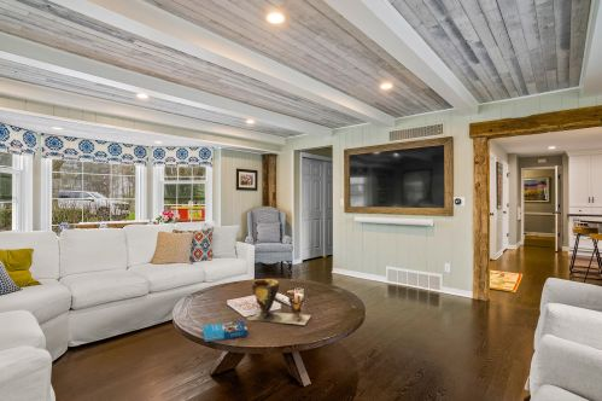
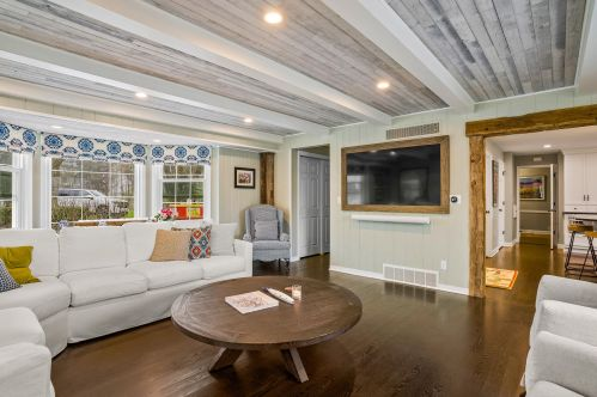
- clay pot [246,278,312,326]
- book [201,320,249,343]
